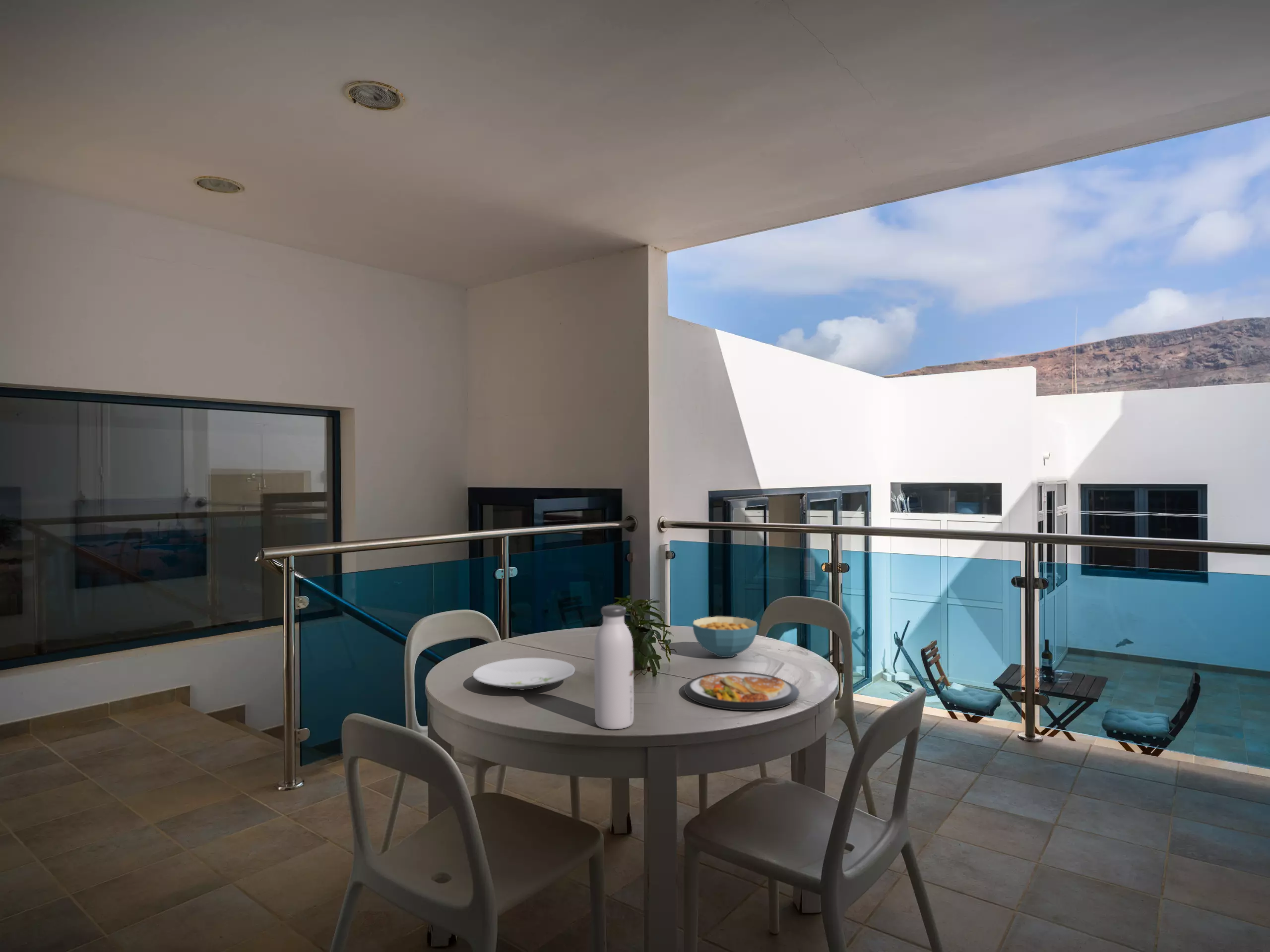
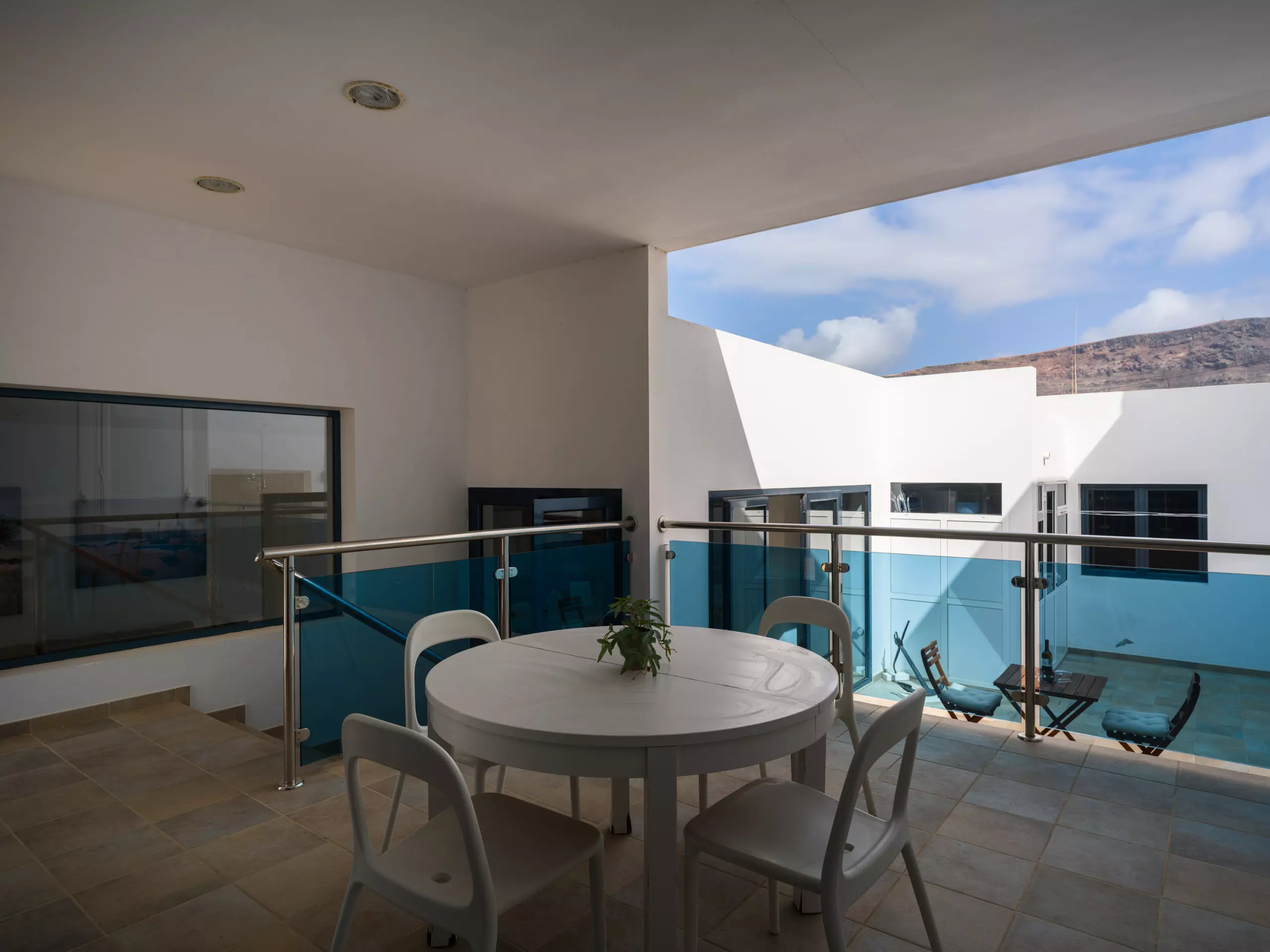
- plate [472,657,576,691]
- cereal bowl [692,616,758,658]
- dish [683,671,800,711]
- water bottle [594,604,635,730]
